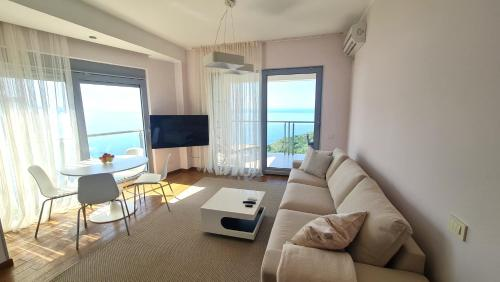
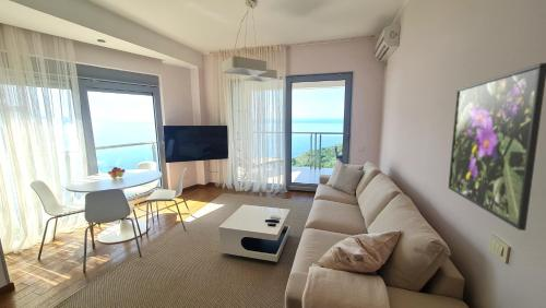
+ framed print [448,61,546,232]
